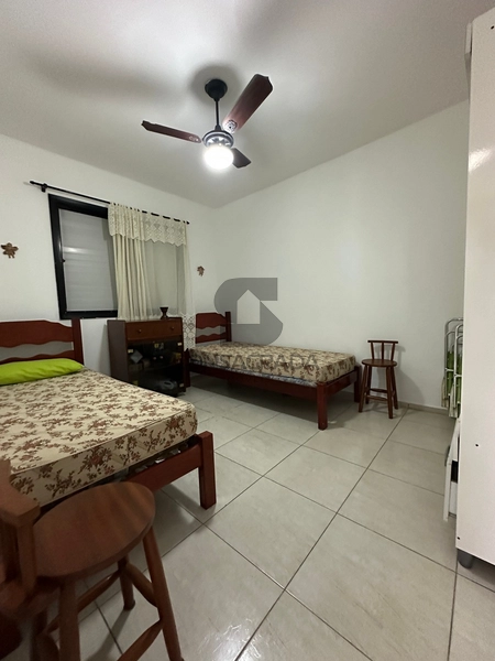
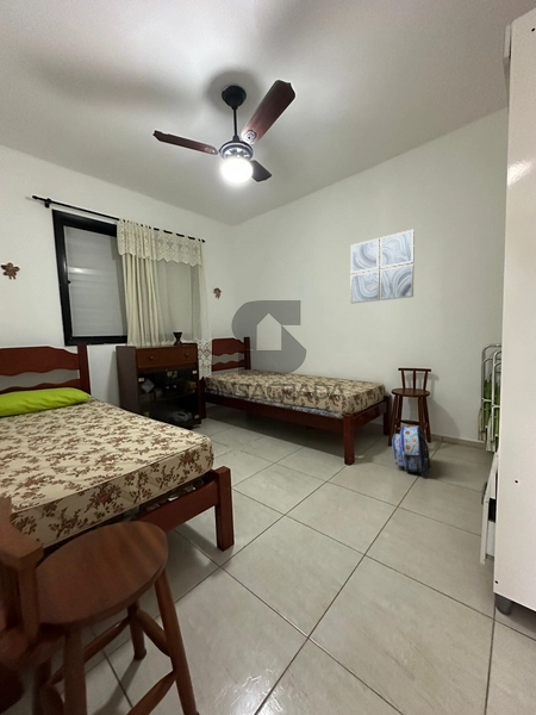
+ wall art [349,229,416,305]
+ backpack [391,424,432,478]
